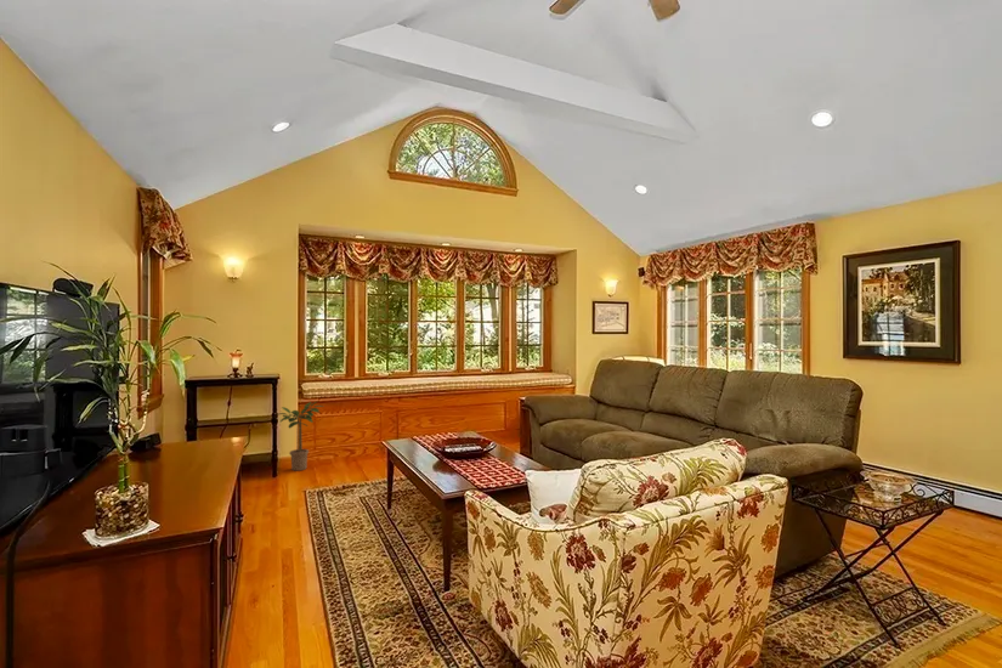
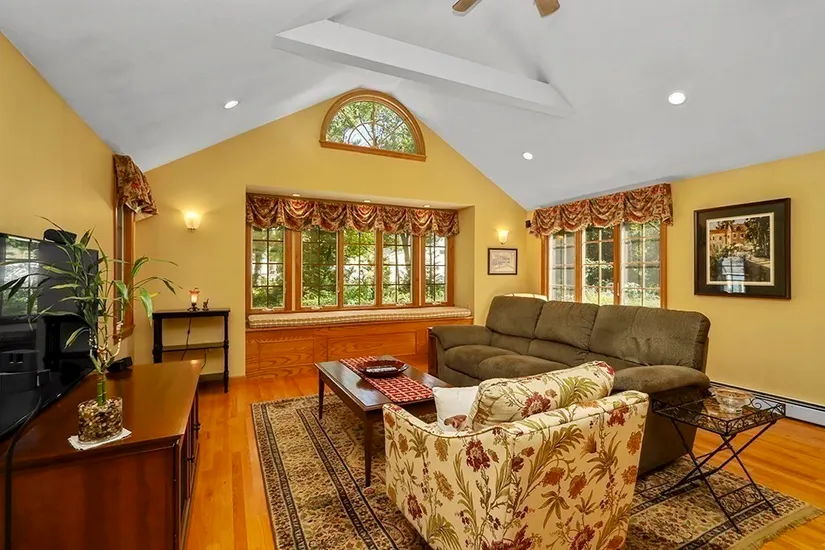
- potted plant [276,400,325,471]
